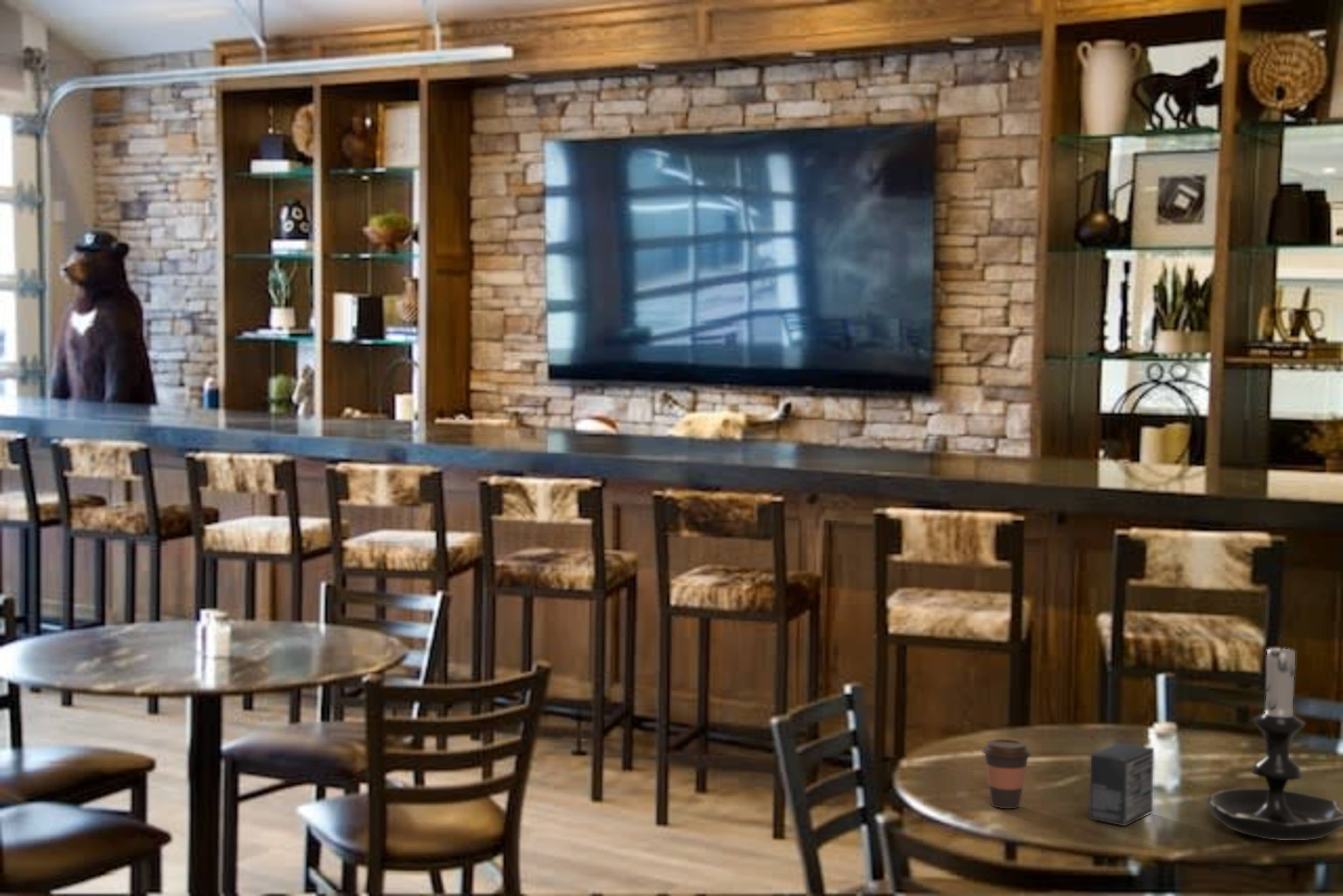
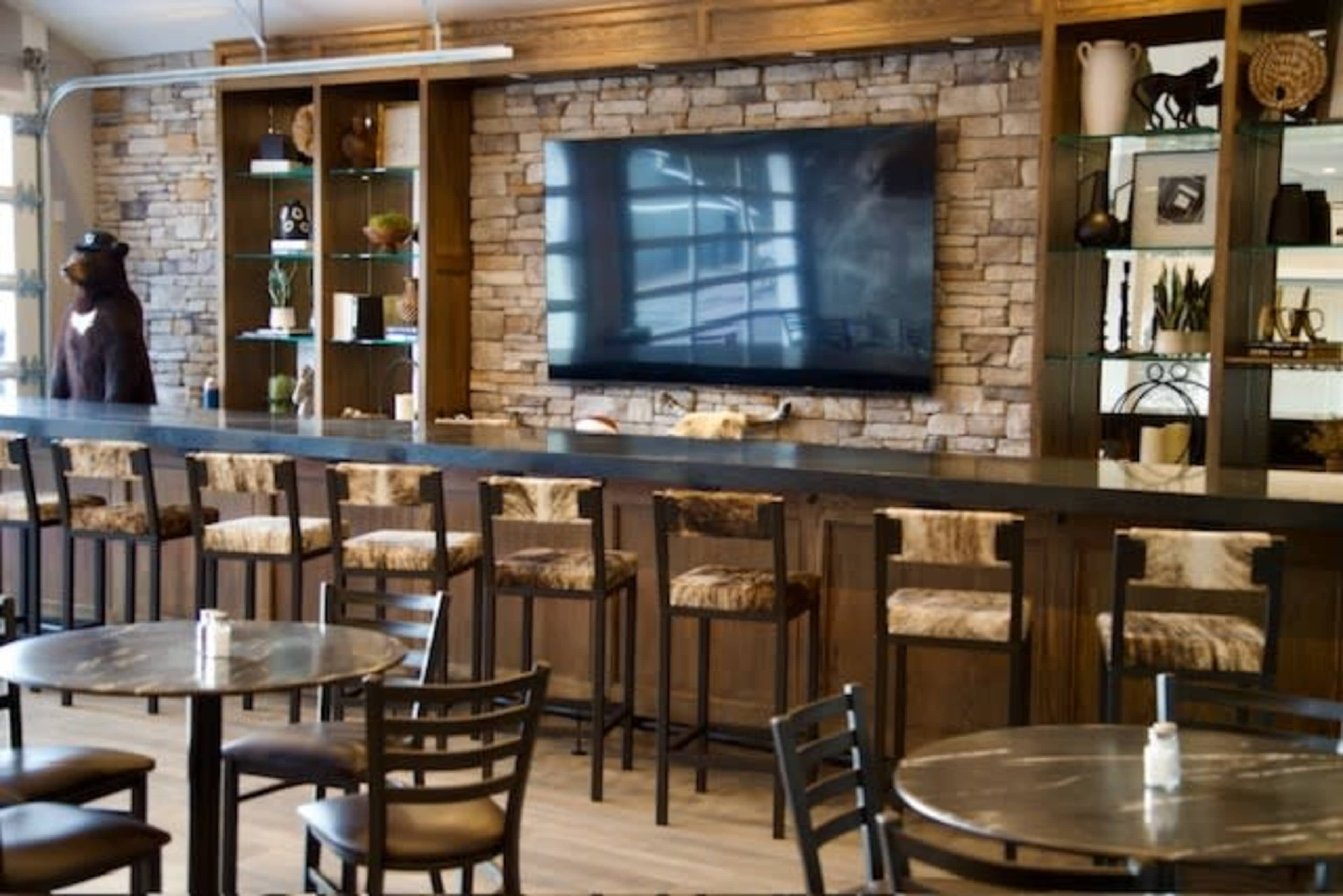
- coffee cup [982,739,1032,809]
- candle holder [1207,636,1343,841]
- small box [1089,742,1154,826]
